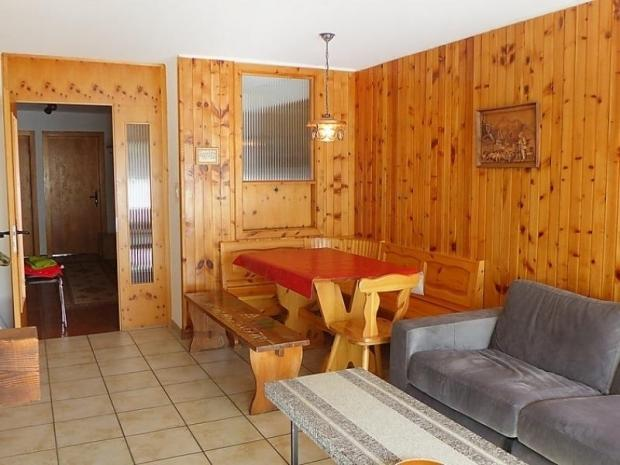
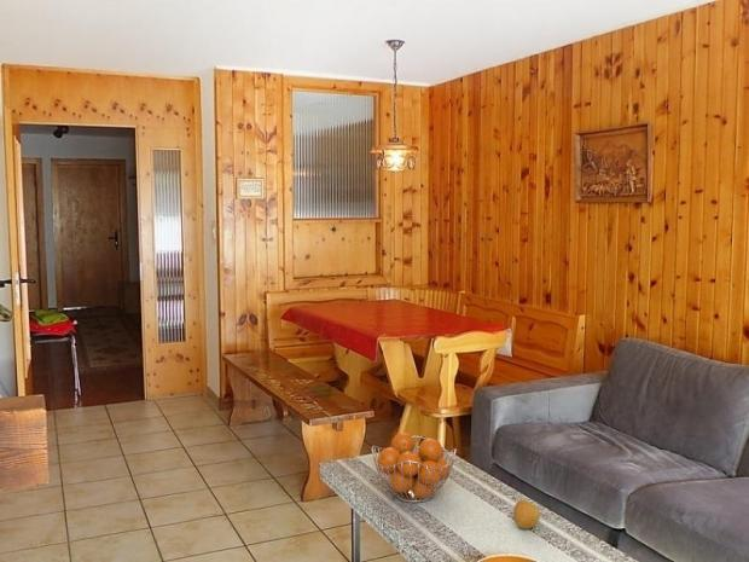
+ fruit basket [371,431,458,504]
+ apple [512,499,541,531]
